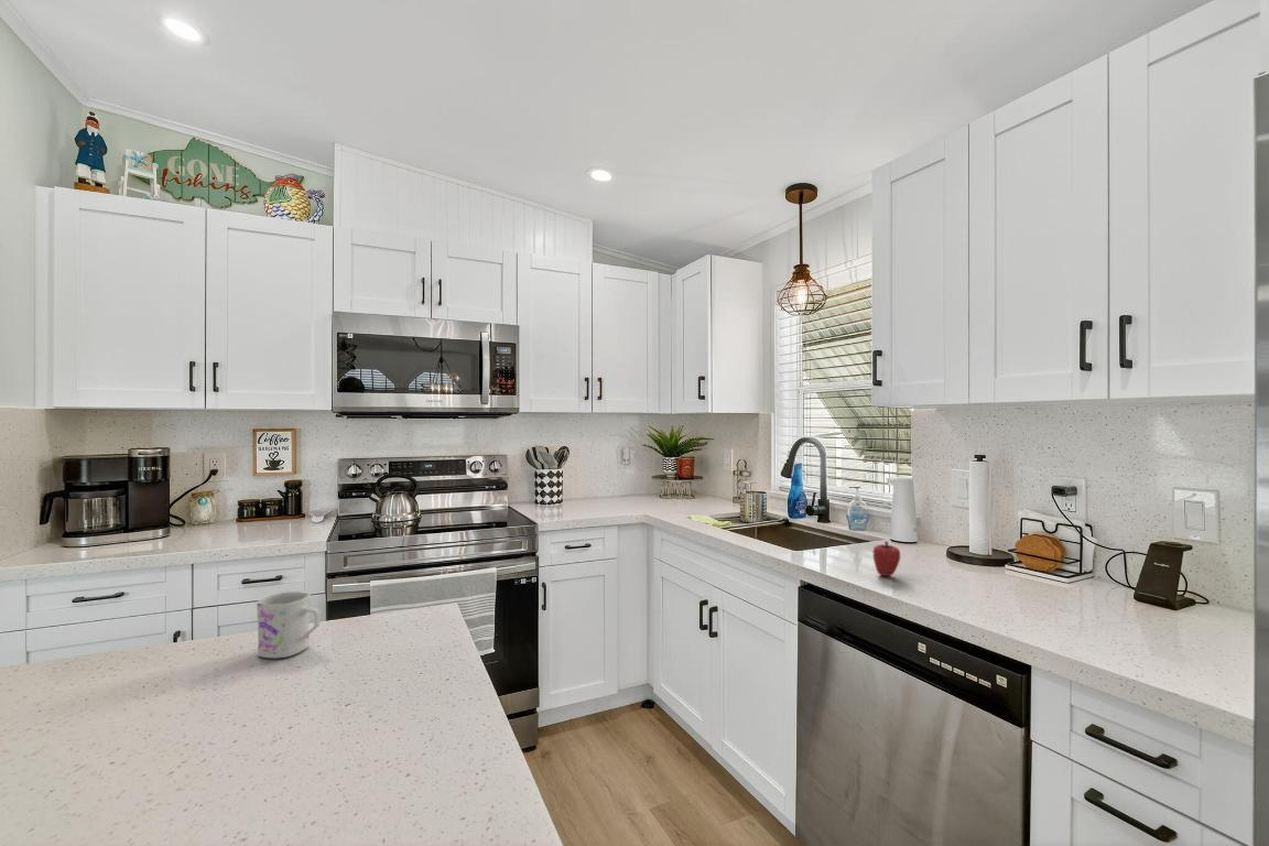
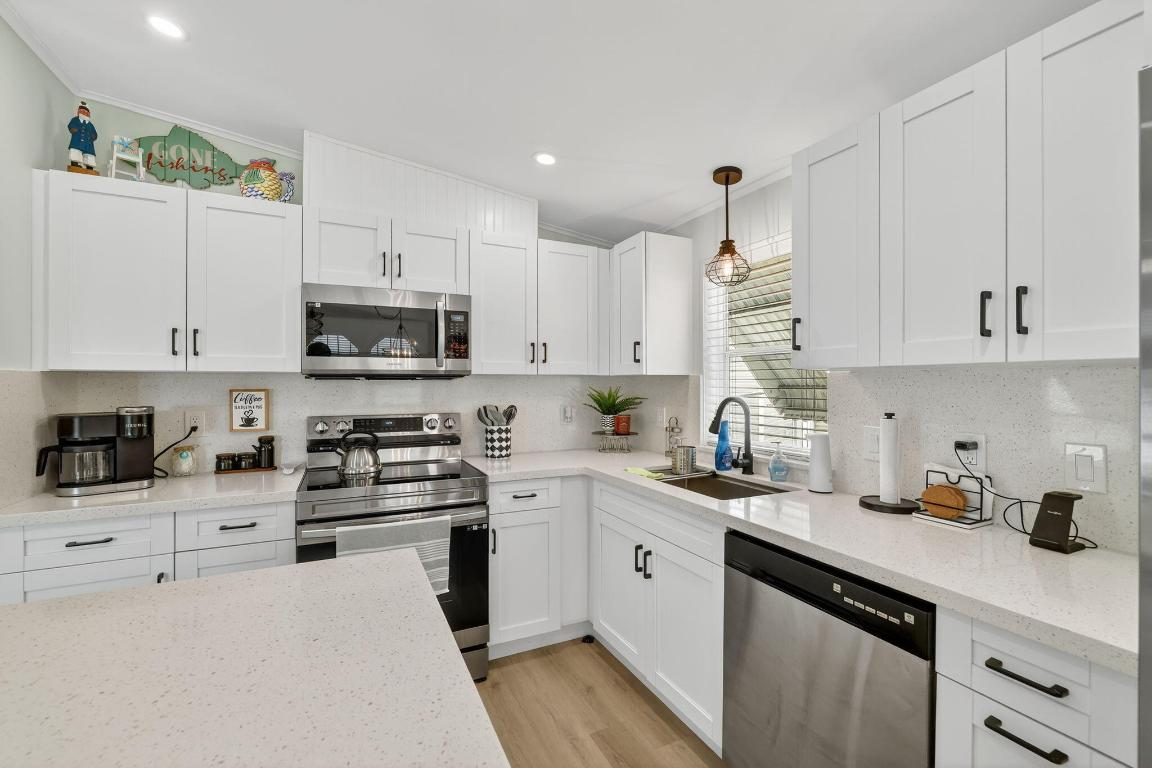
- mug [256,590,322,659]
- apple [872,540,901,577]
